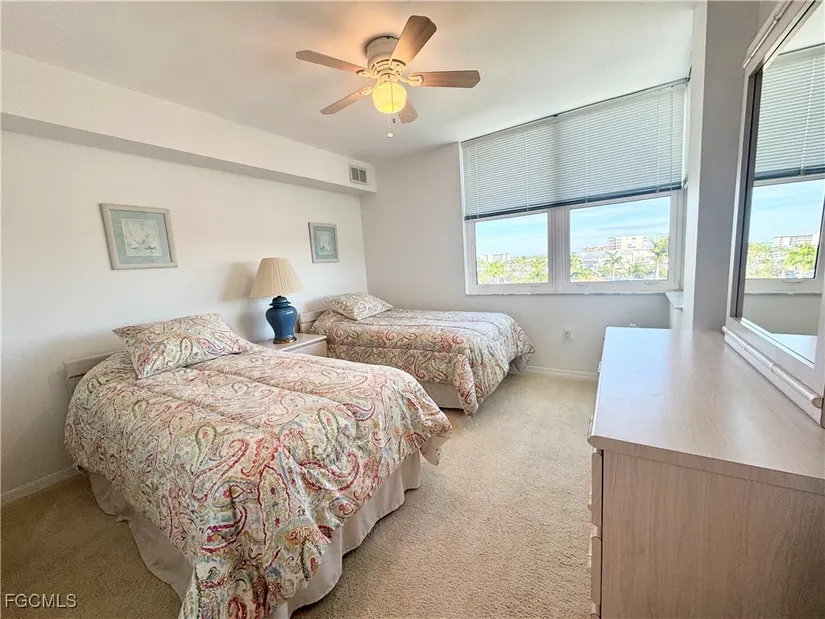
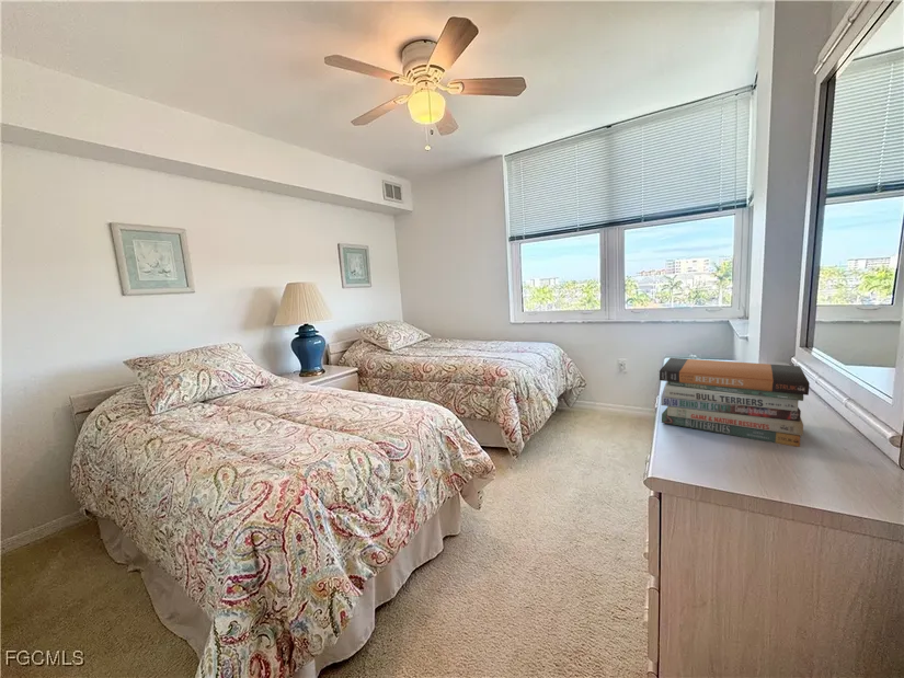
+ book stack [659,357,811,448]
